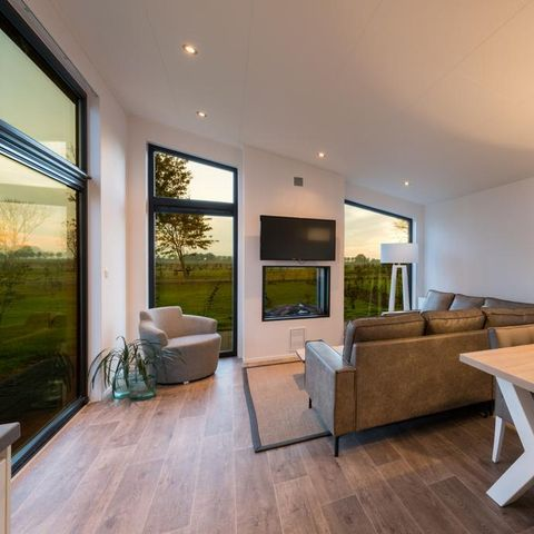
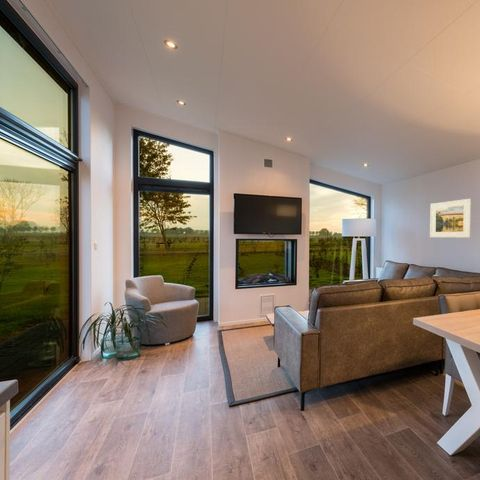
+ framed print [429,198,472,238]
